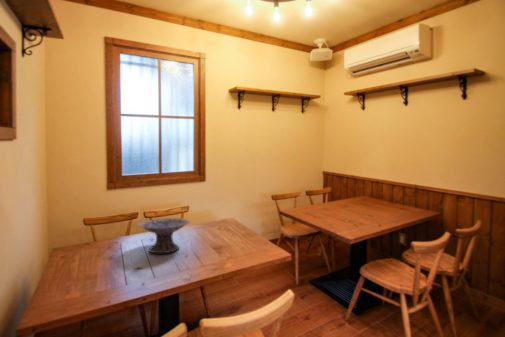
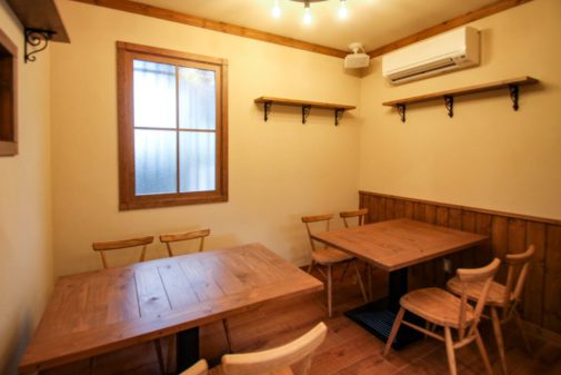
- decorative bowl [137,217,191,254]
